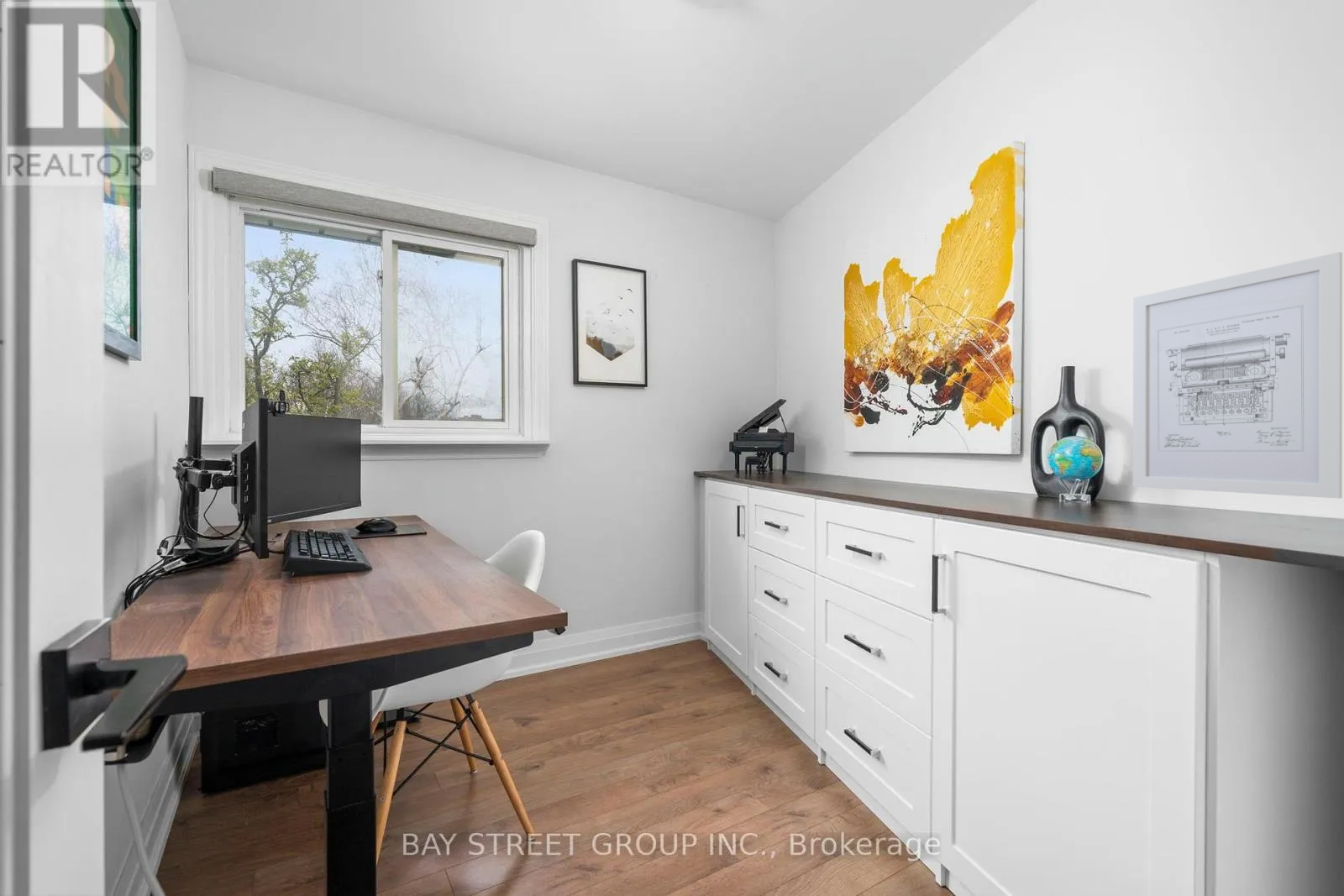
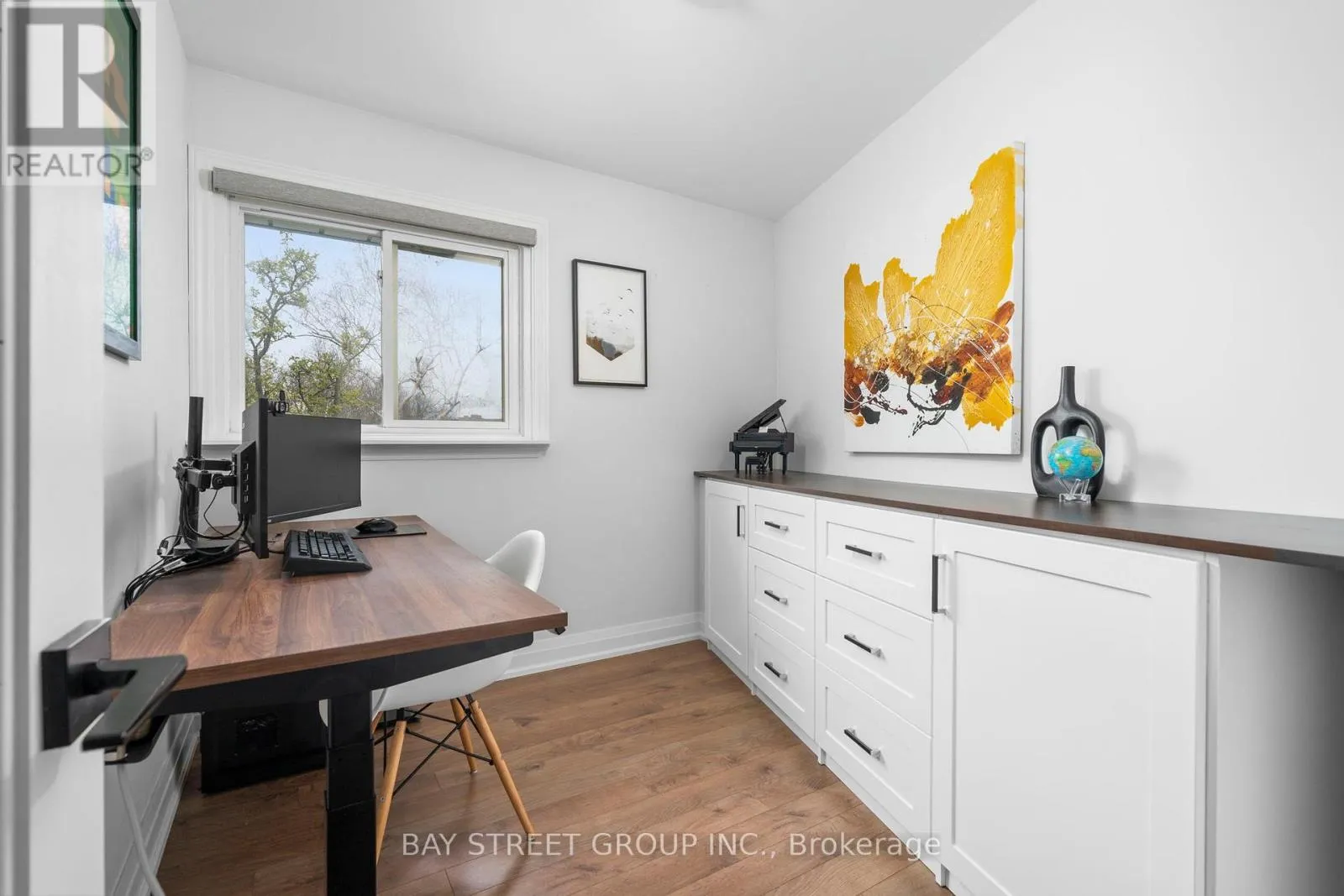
- wall art [1132,251,1343,499]
